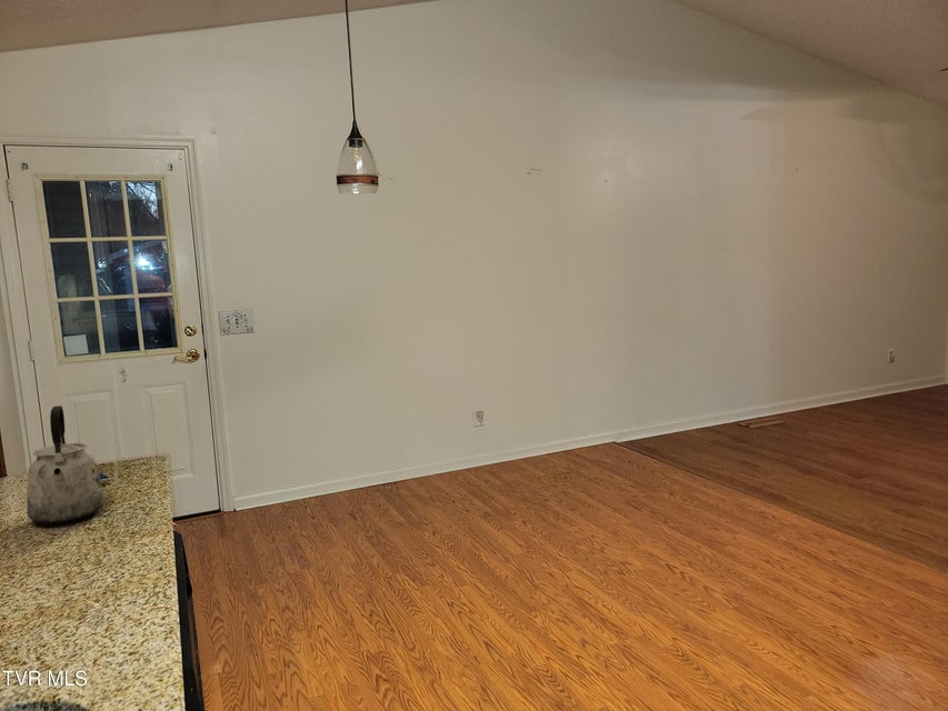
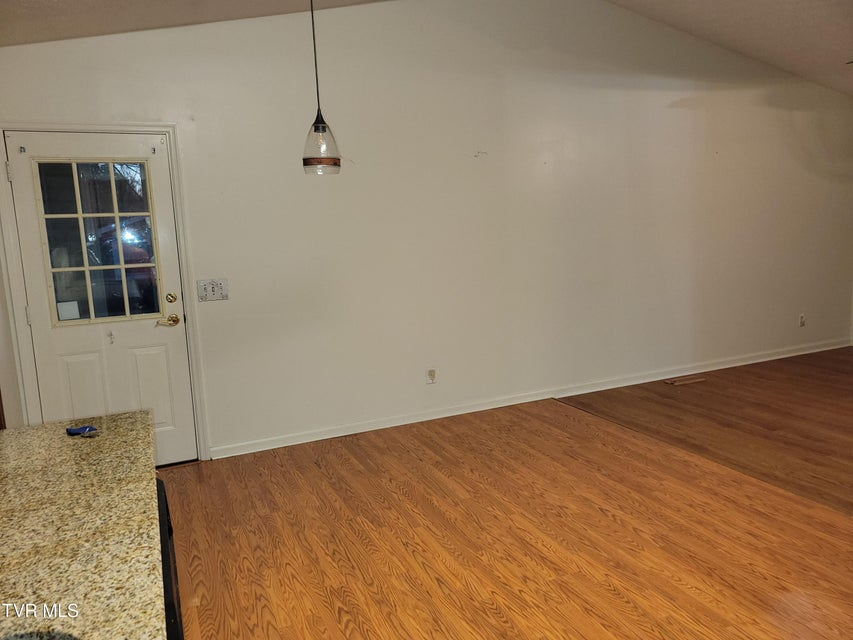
- kettle [26,404,106,524]
